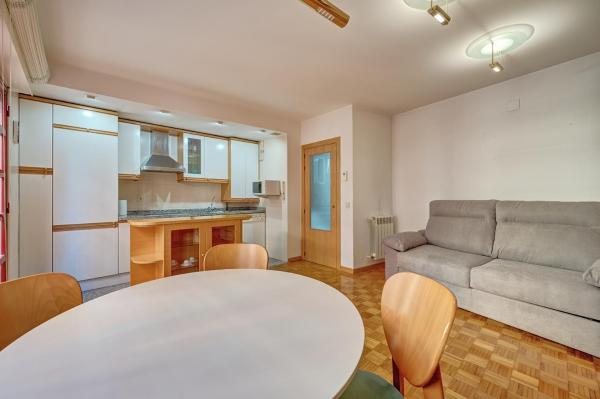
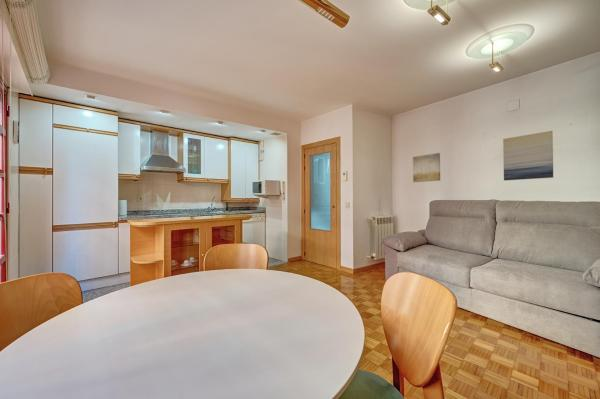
+ wall art [502,130,554,181]
+ wall art [412,152,441,183]
